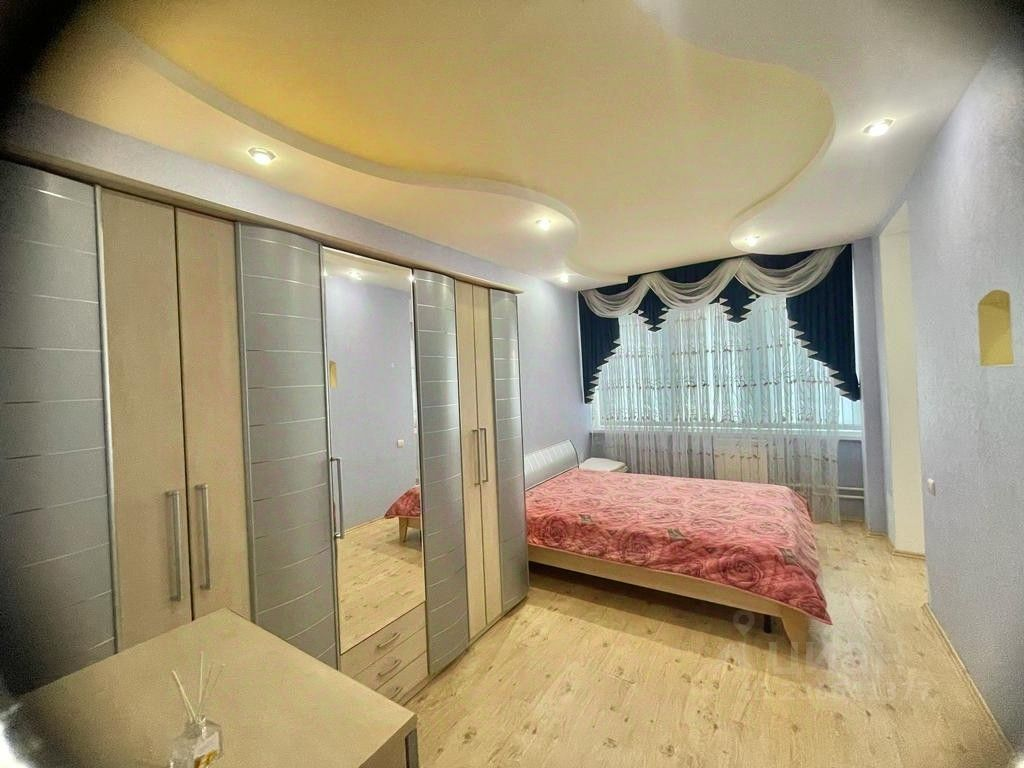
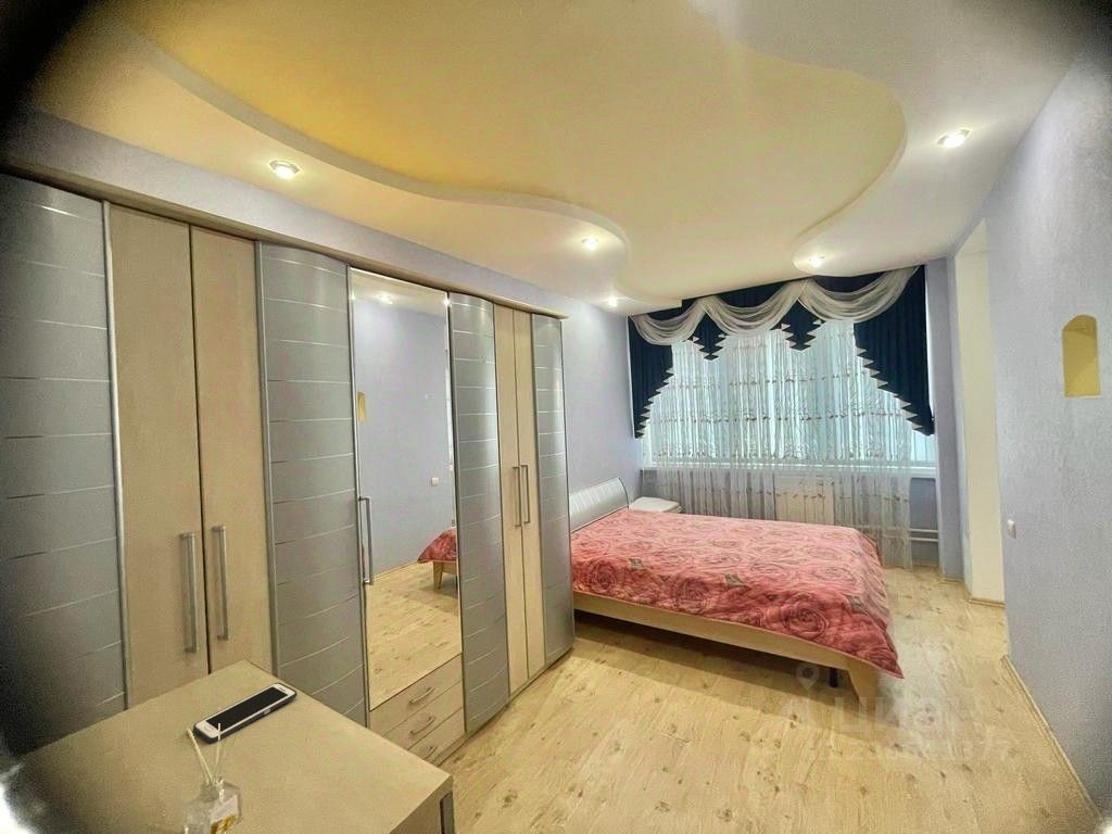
+ cell phone [192,682,299,744]
